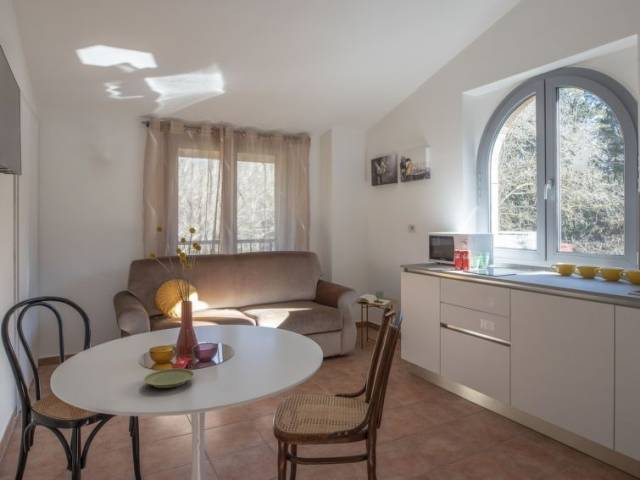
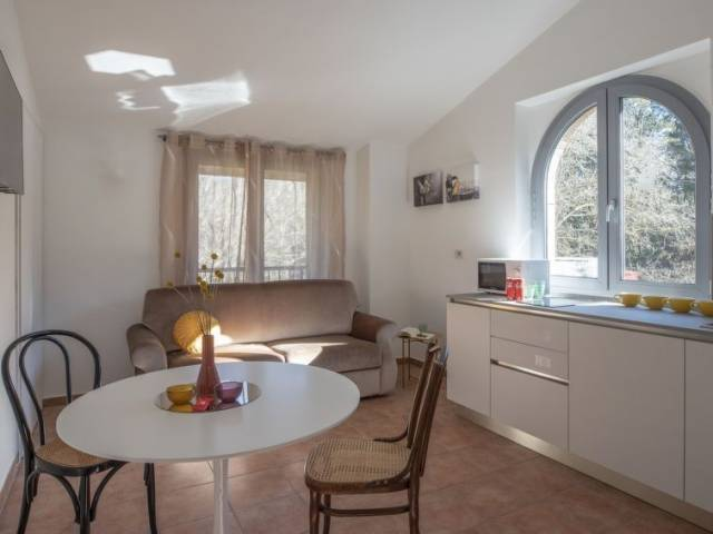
- plate [142,368,196,389]
